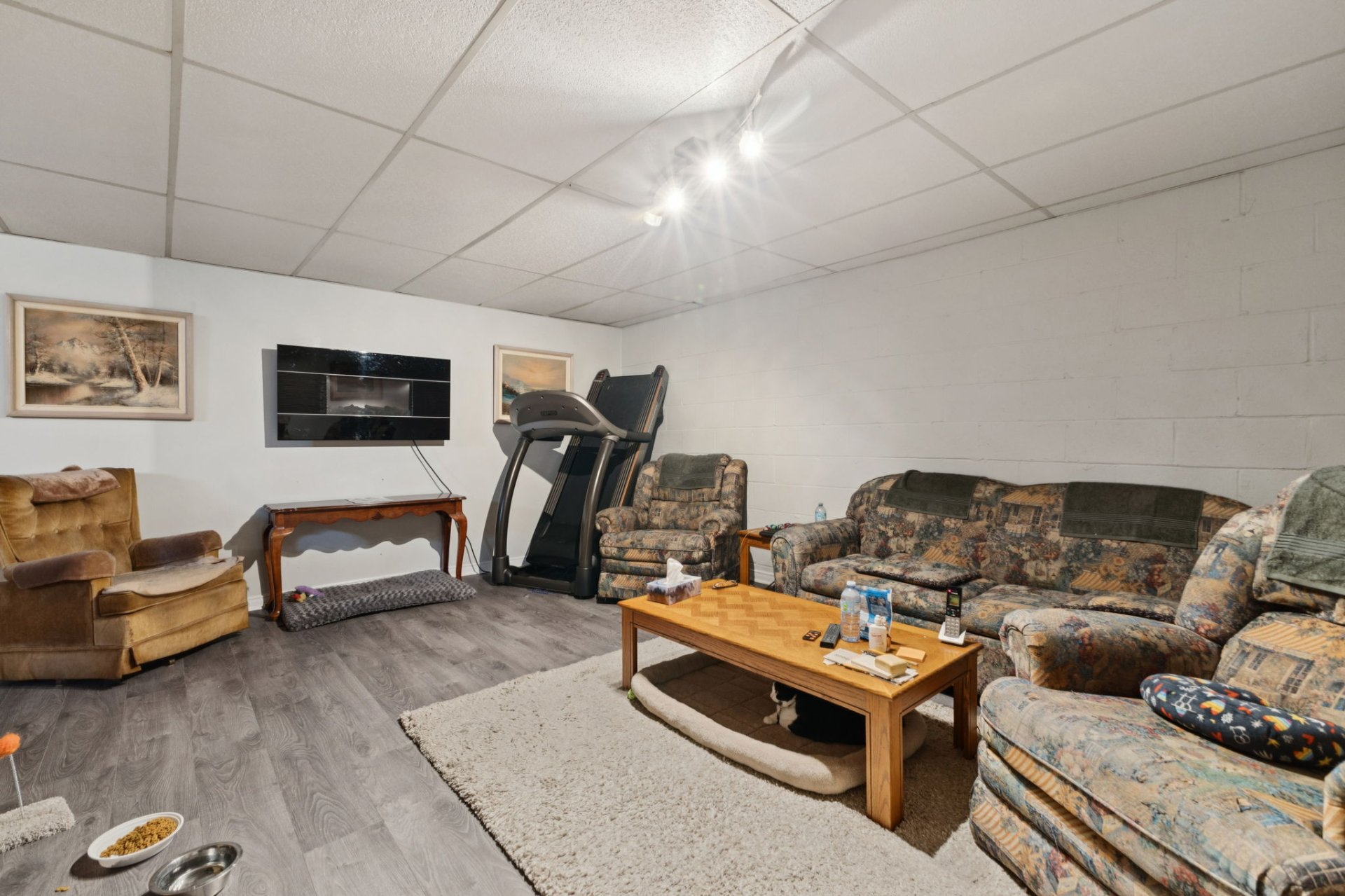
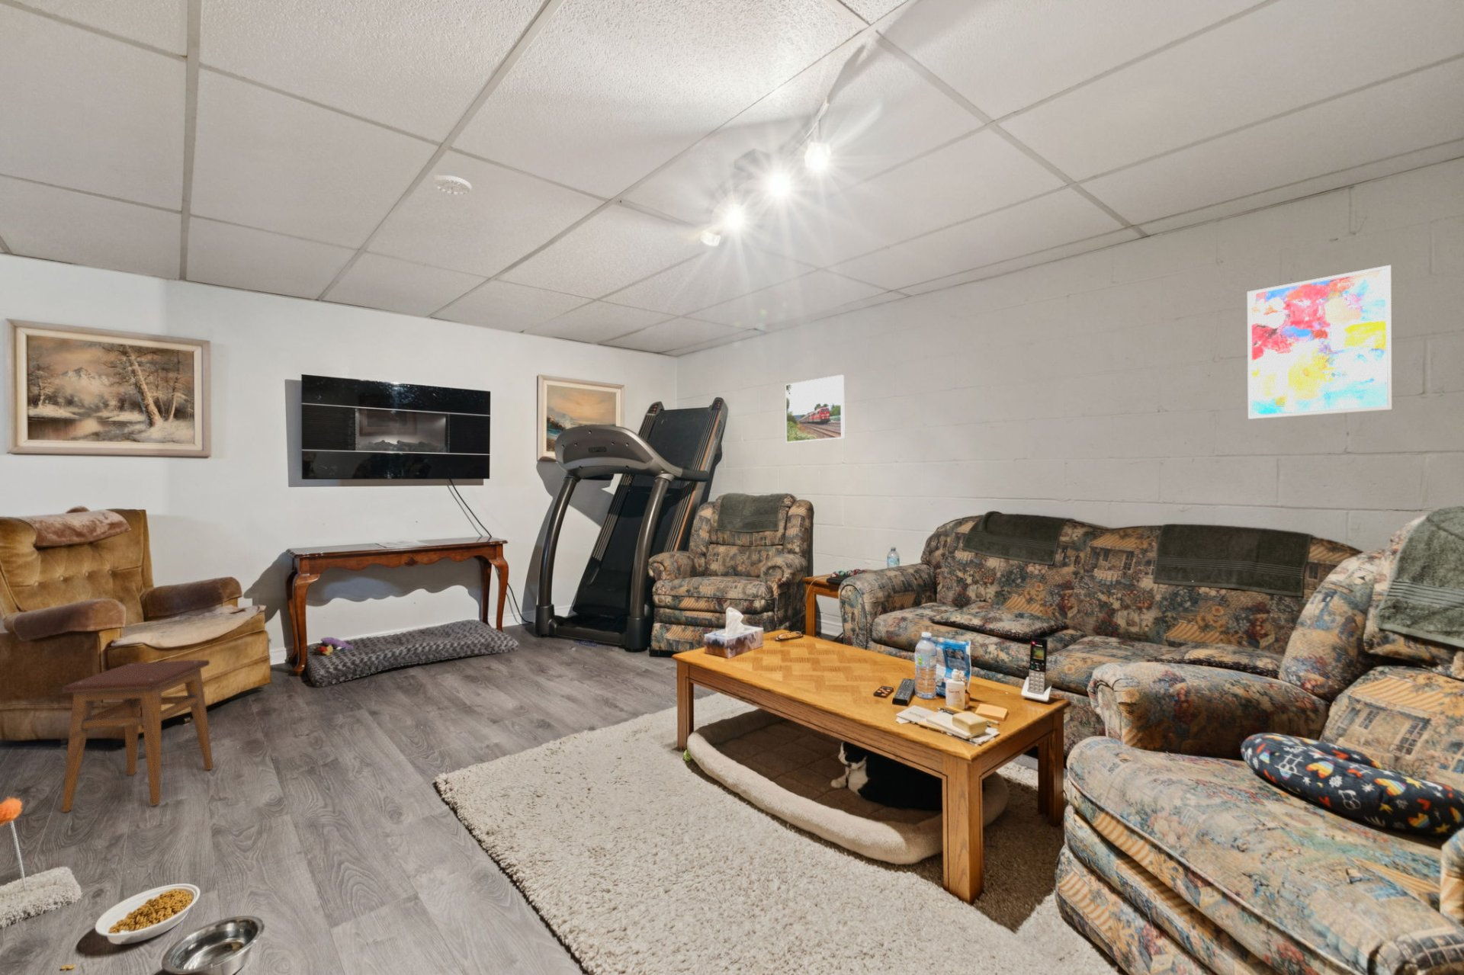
+ smoke detector [432,174,472,196]
+ stool [61,659,214,813]
+ wall art [1246,264,1392,420]
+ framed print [785,374,846,444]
